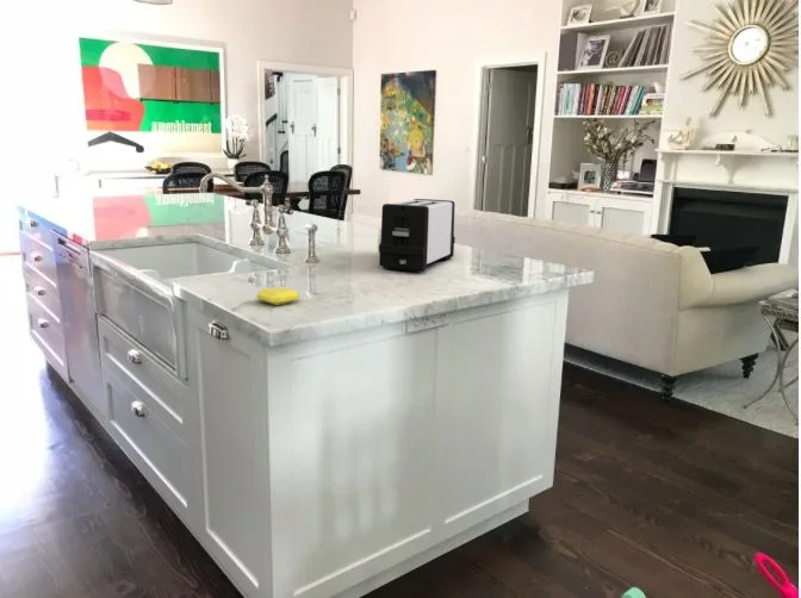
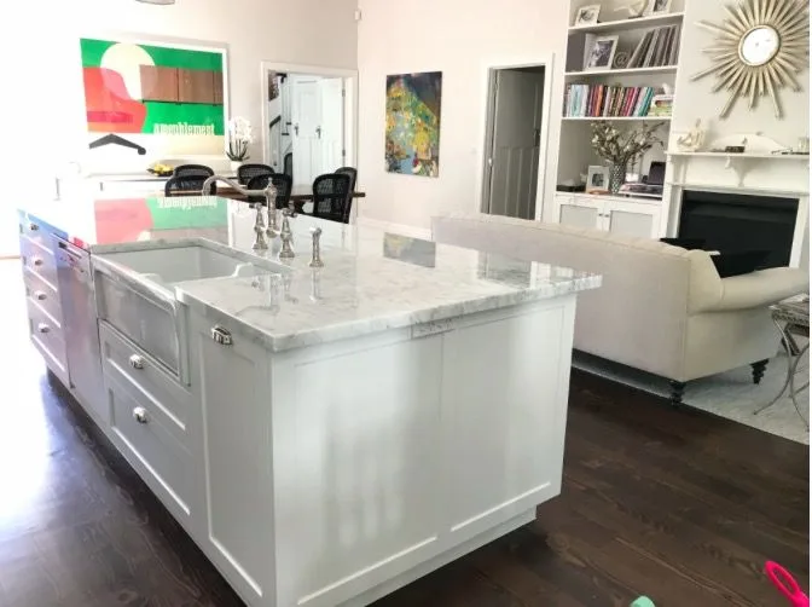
- soap bar [256,285,300,306]
- toaster [378,198,457,273]
